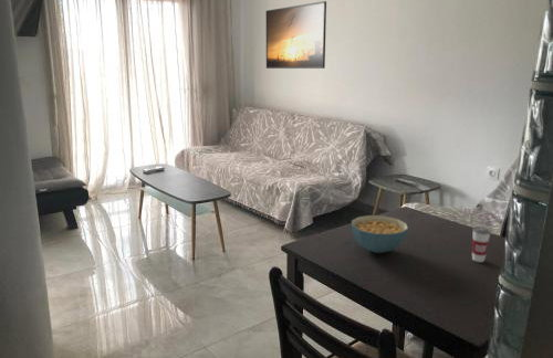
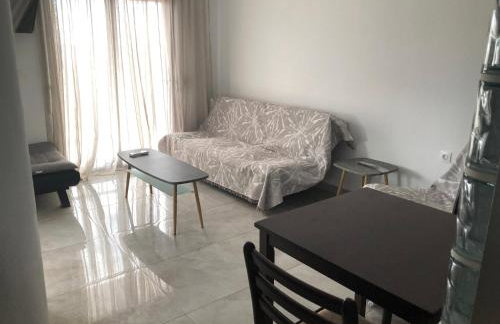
- cup [471,218,492,263]
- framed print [264,0,327,70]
- cereal bowl [351,214,409,254]
